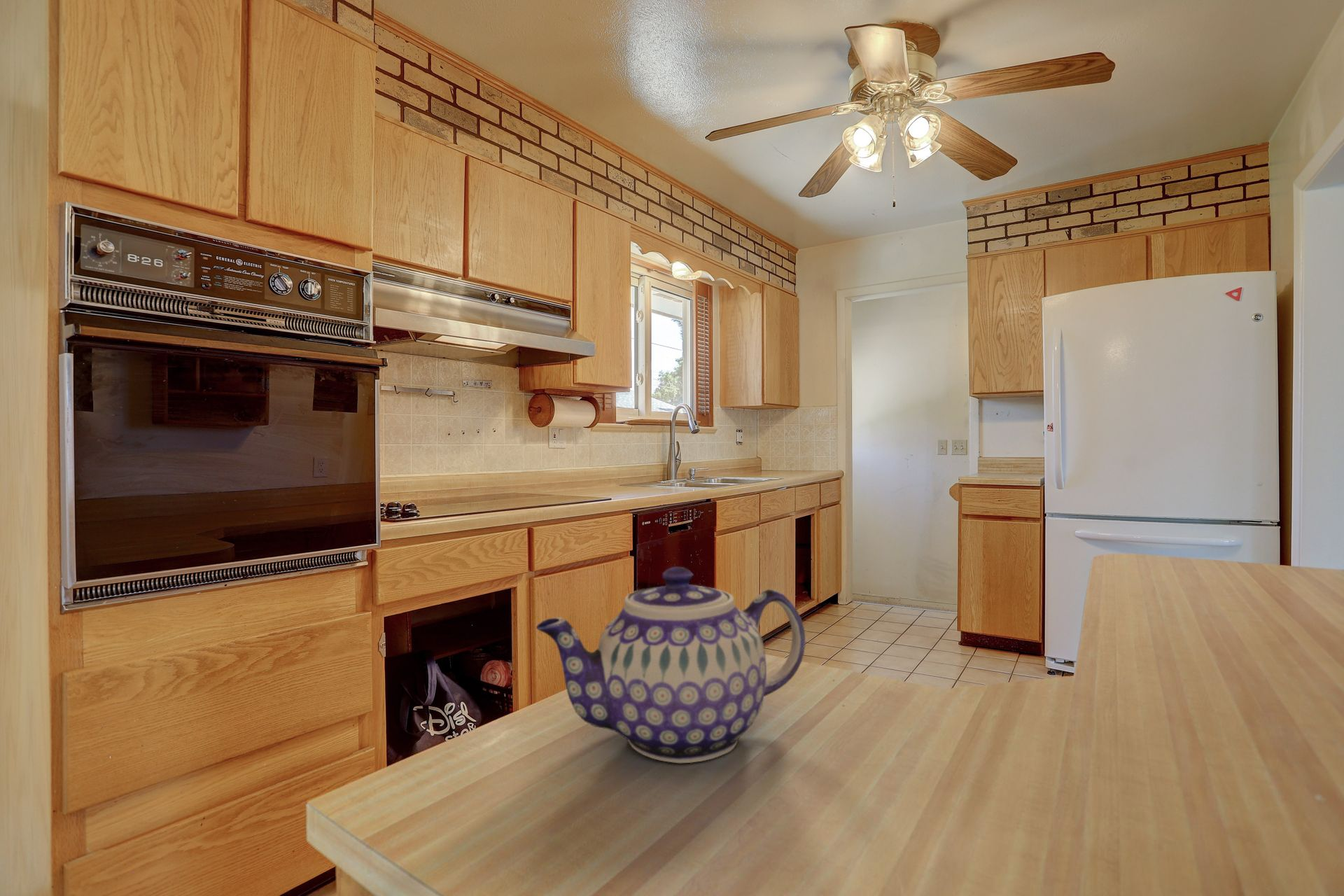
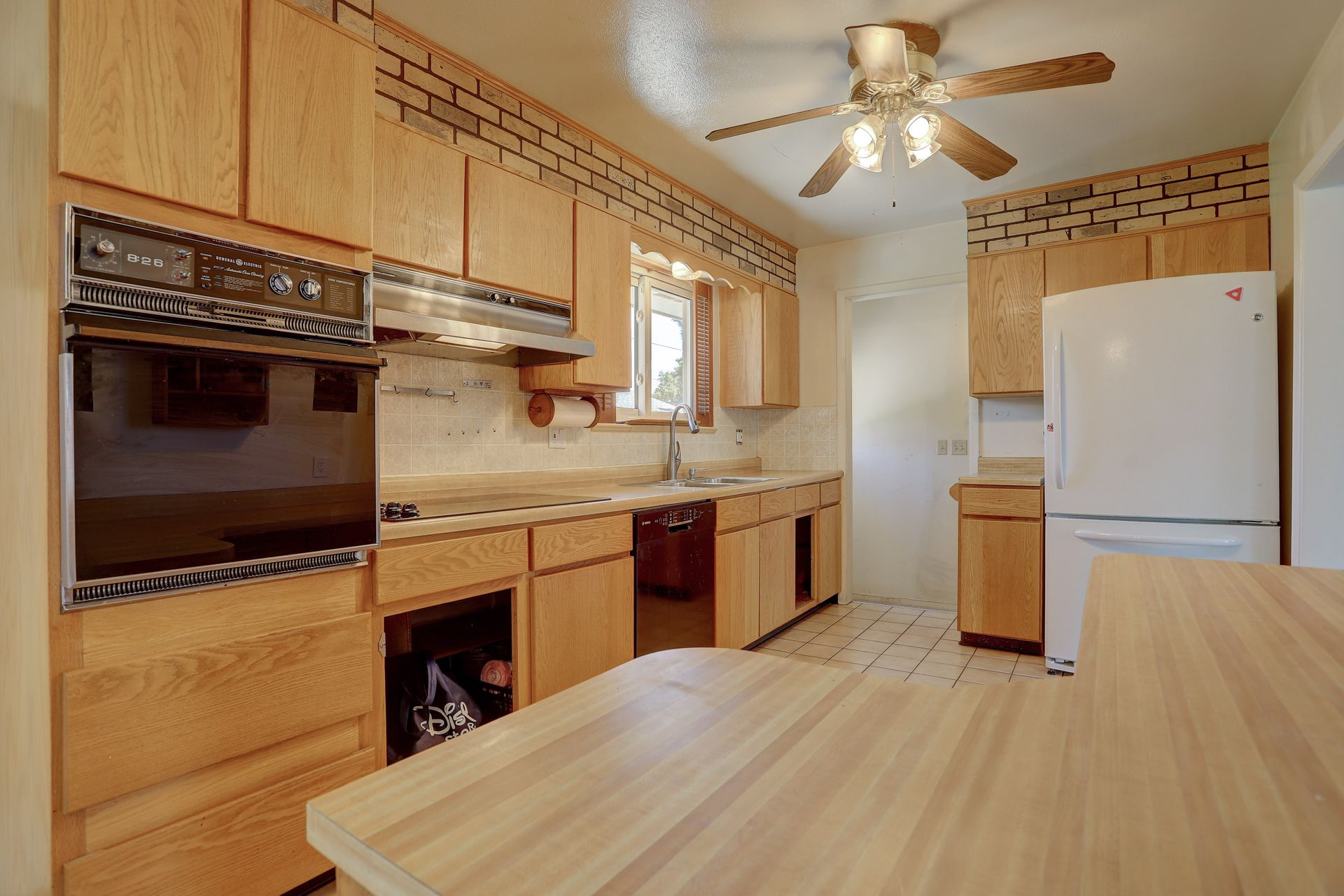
- teapot [535,566,806,764]
